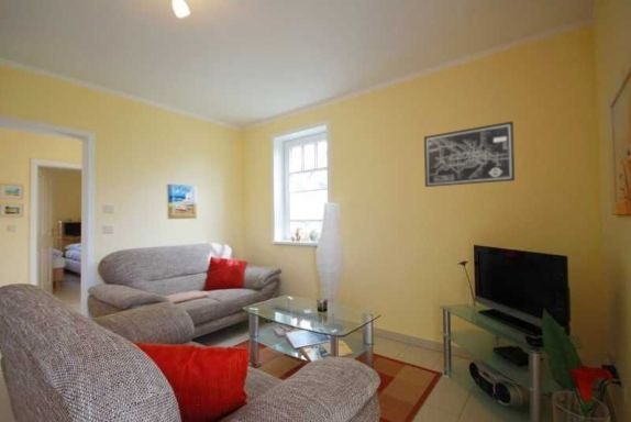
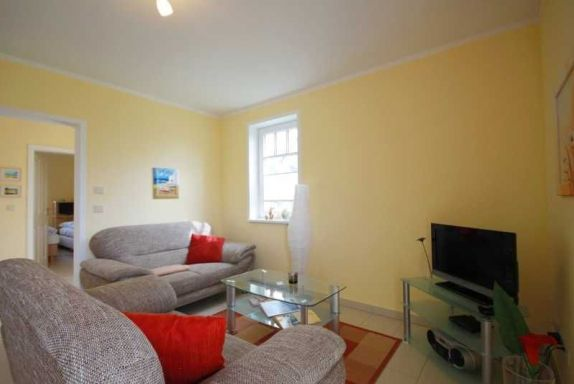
- wall art [423,120,516,188]
